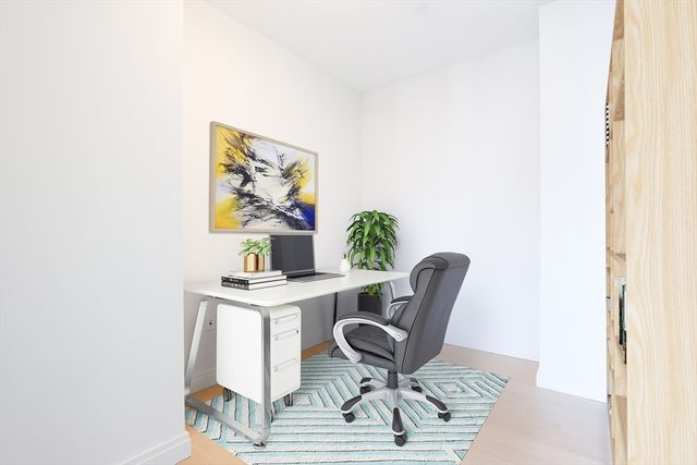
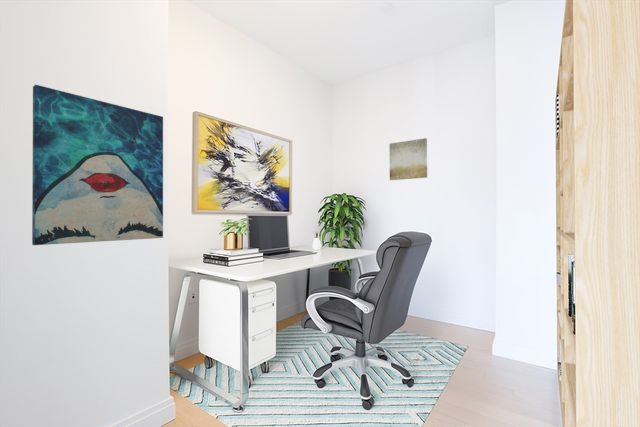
+ wall art [31,84,164,246]
+ wall art [388,137,428,181]
